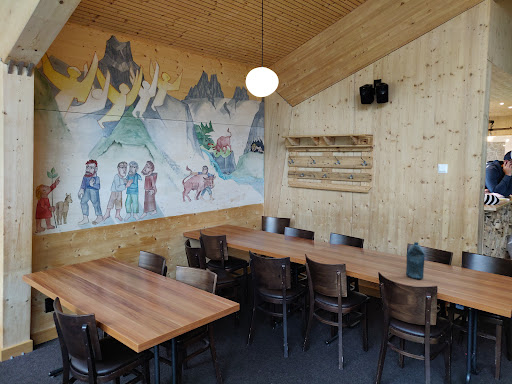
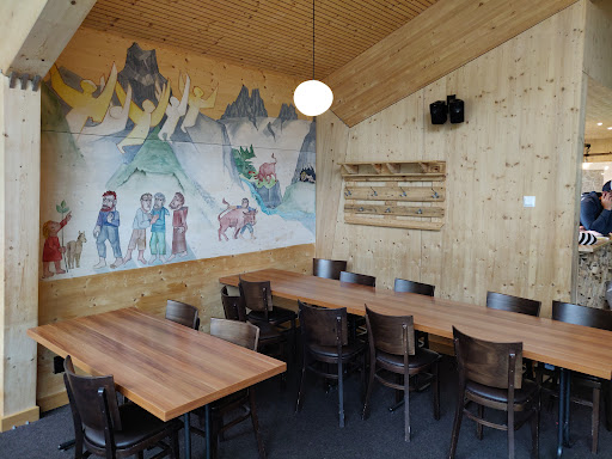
- bottle [405,241,426,280]
